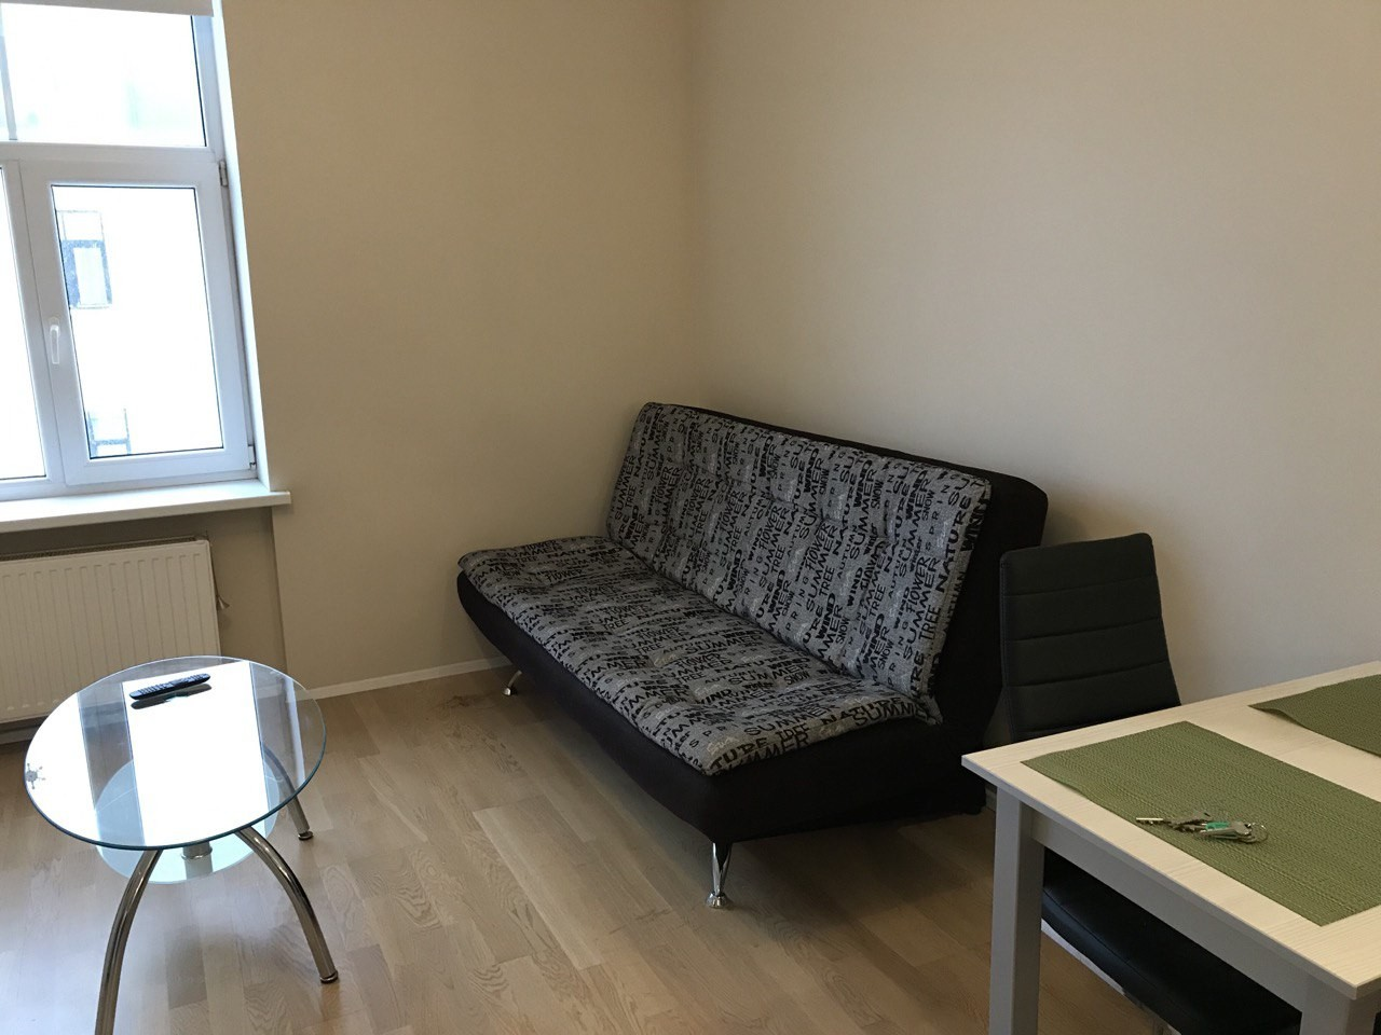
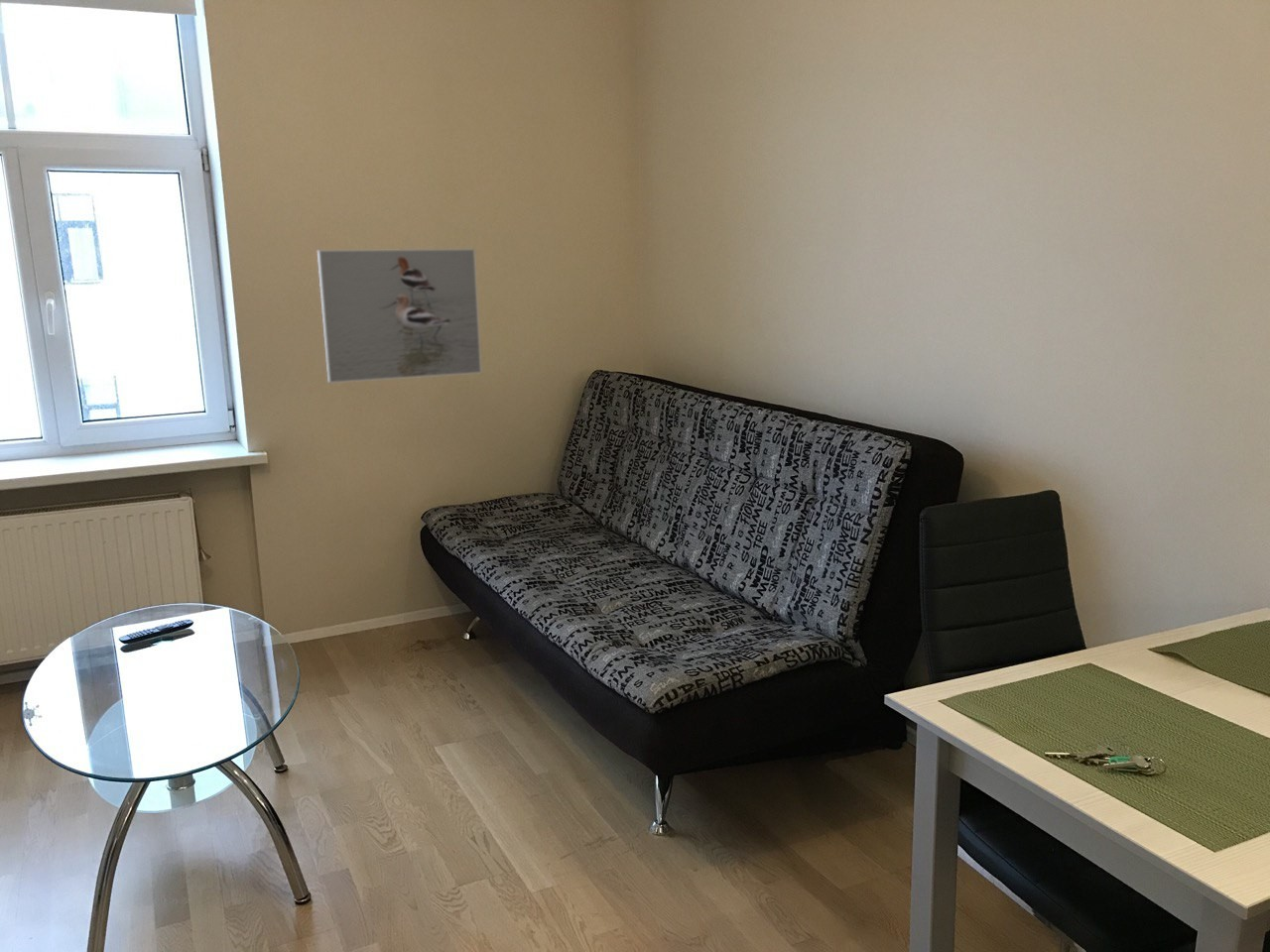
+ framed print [317,248,482,384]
